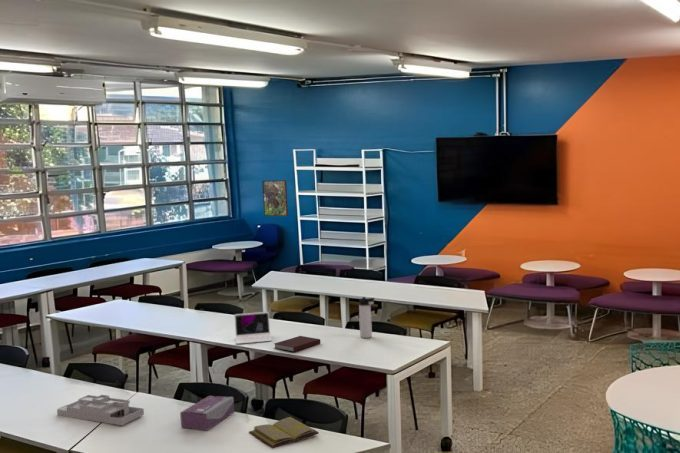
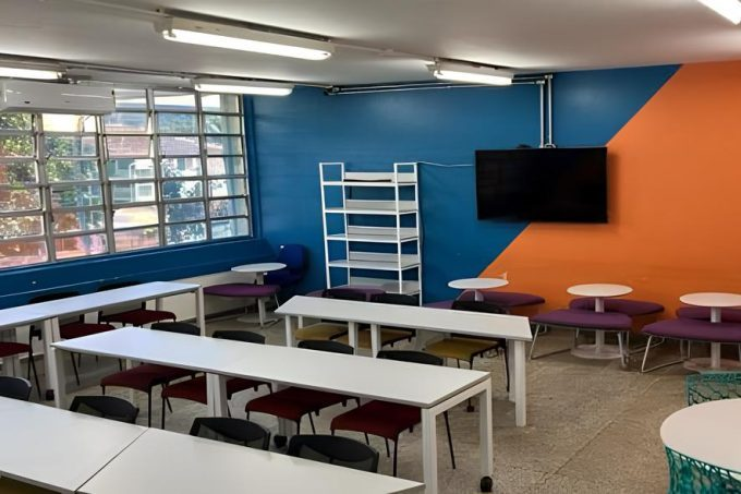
- thermos bottle [358,296,376,339]
- desk organizer [56,394,145,426]
- laptop [233,311,273,345]
- diary [248,416,320,450]
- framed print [261,179,289,217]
- notebook [273,335,321,353]
- tissue box [179,395,235,431]
